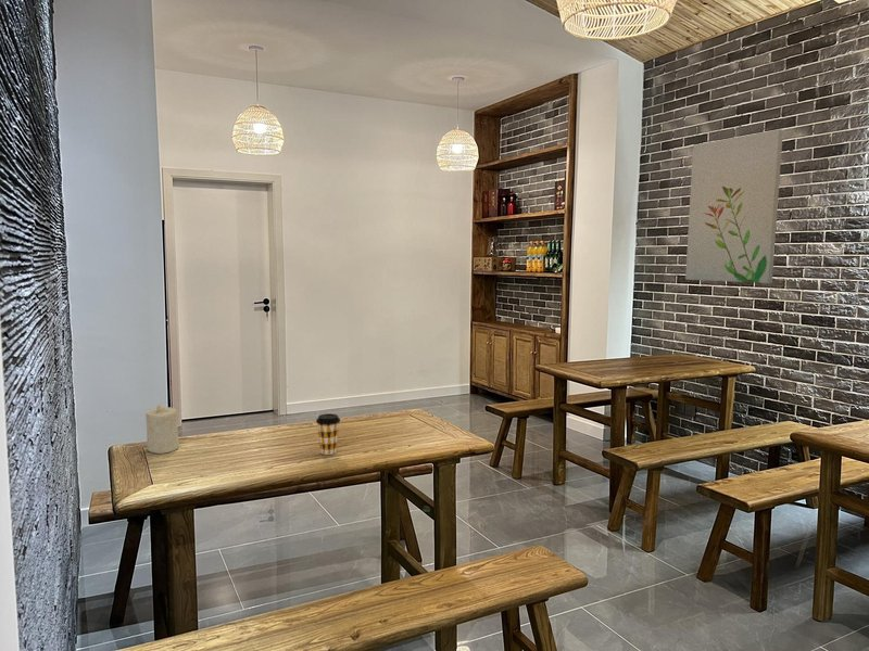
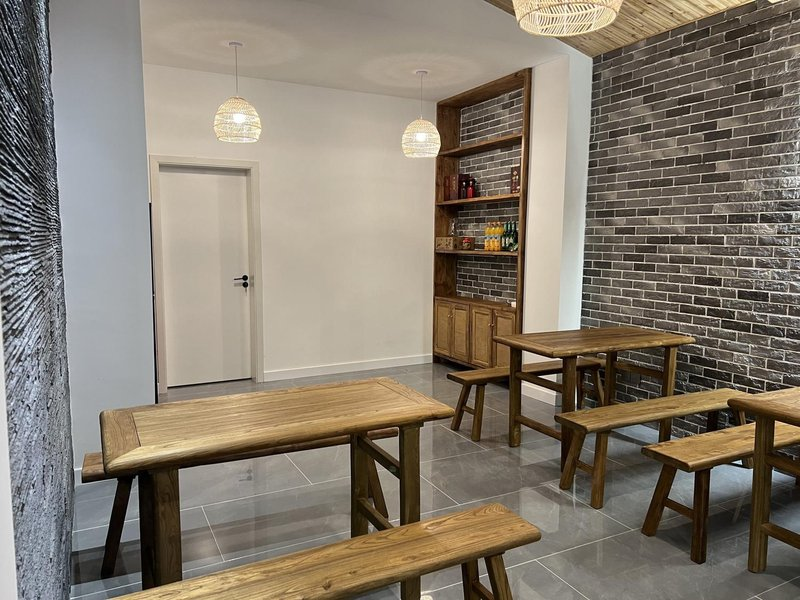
- candle [144,403,180,455]
- coffee cup [315,412,341,456]
- wall art [684,128,784,284]
